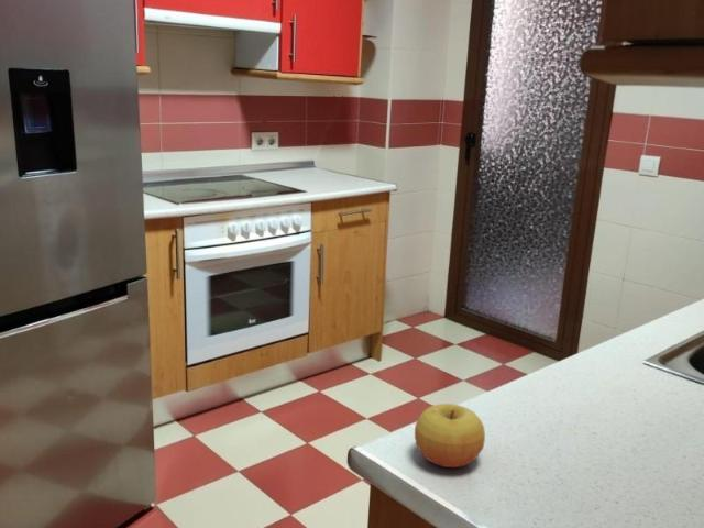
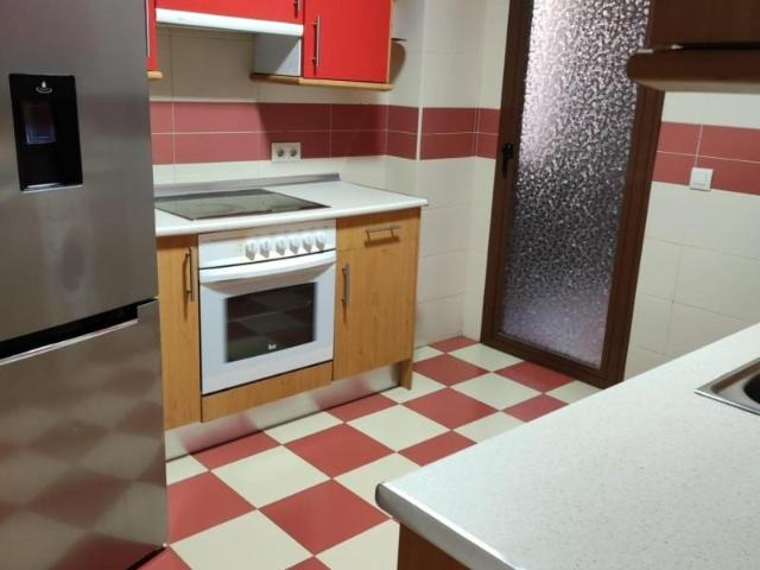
- apple [414,403,486,469]
